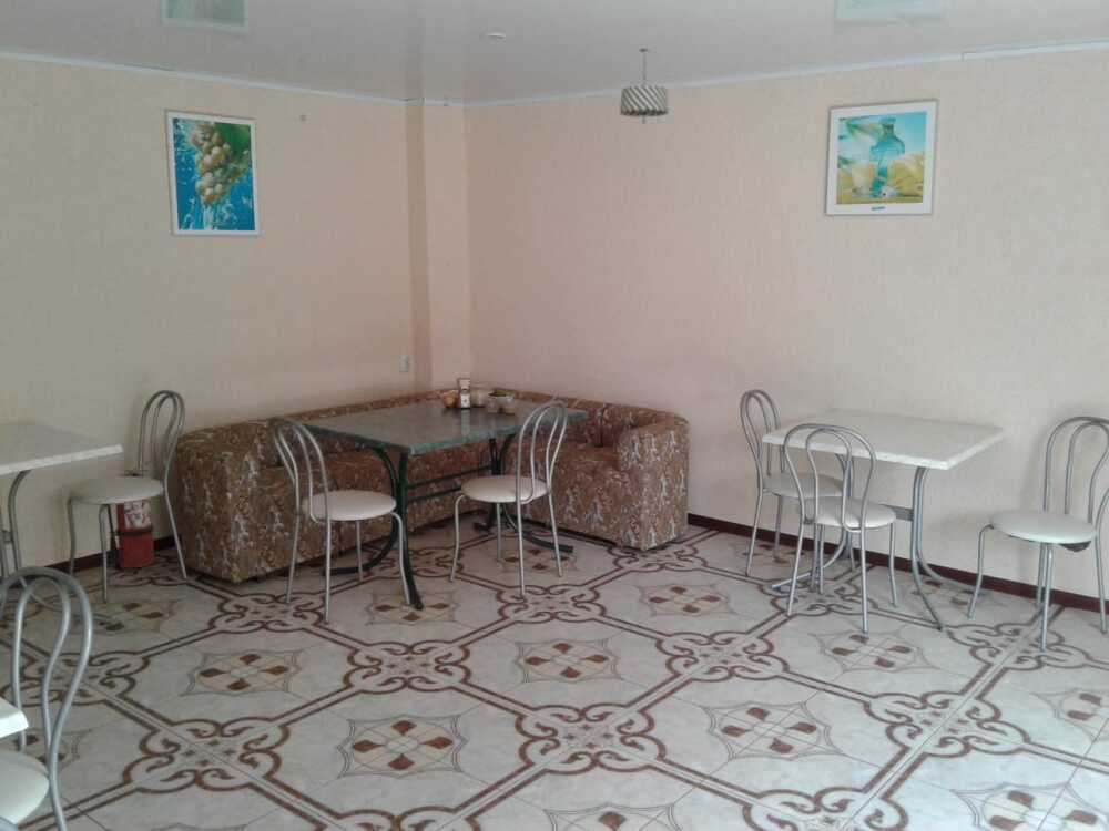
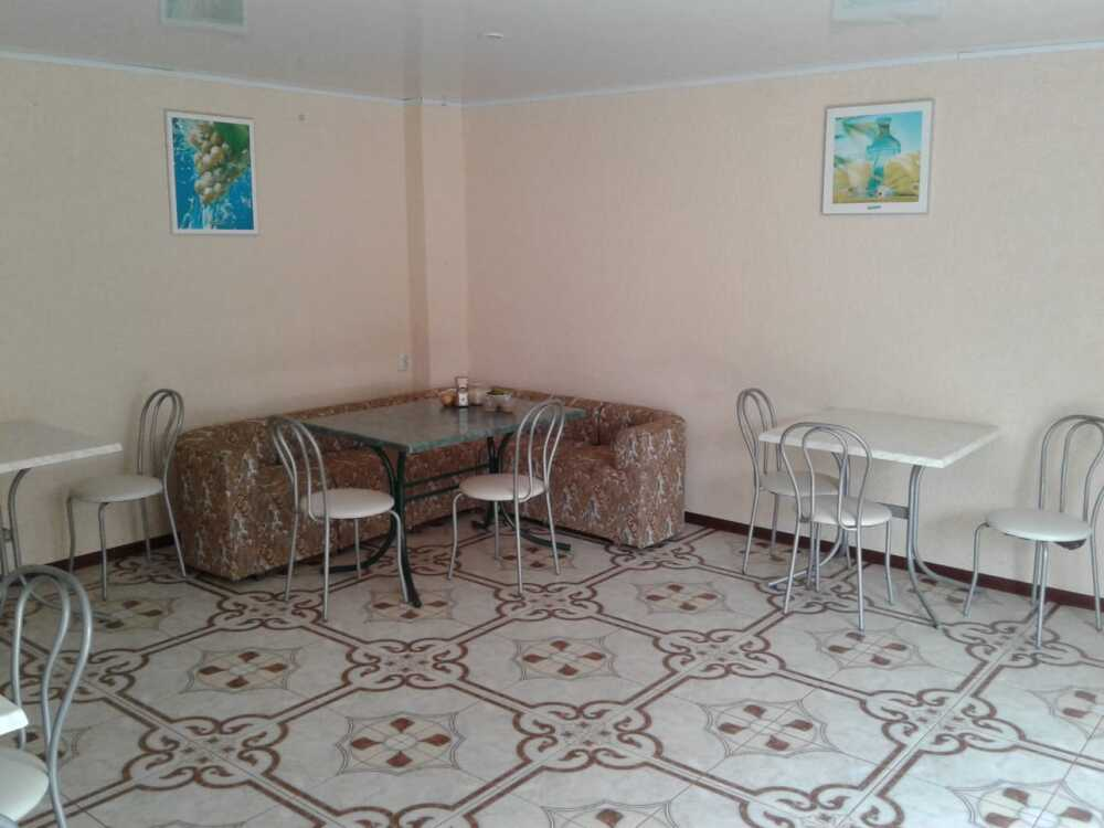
- pendant light [619,48,670,125]
- fire extinguisher [106,458,156,568]
